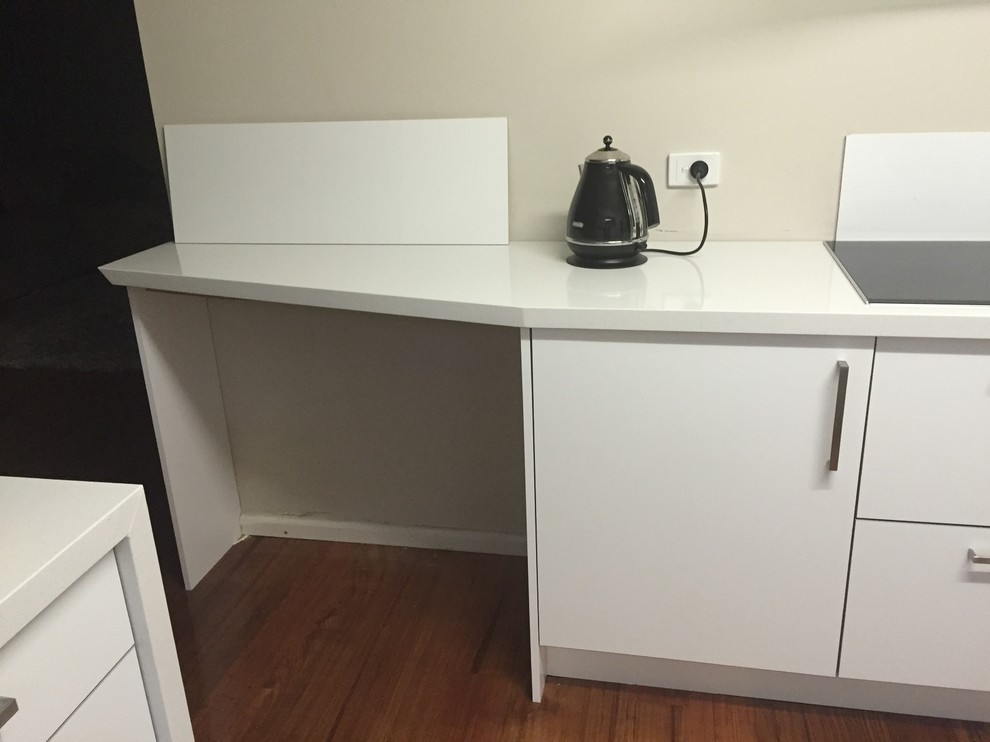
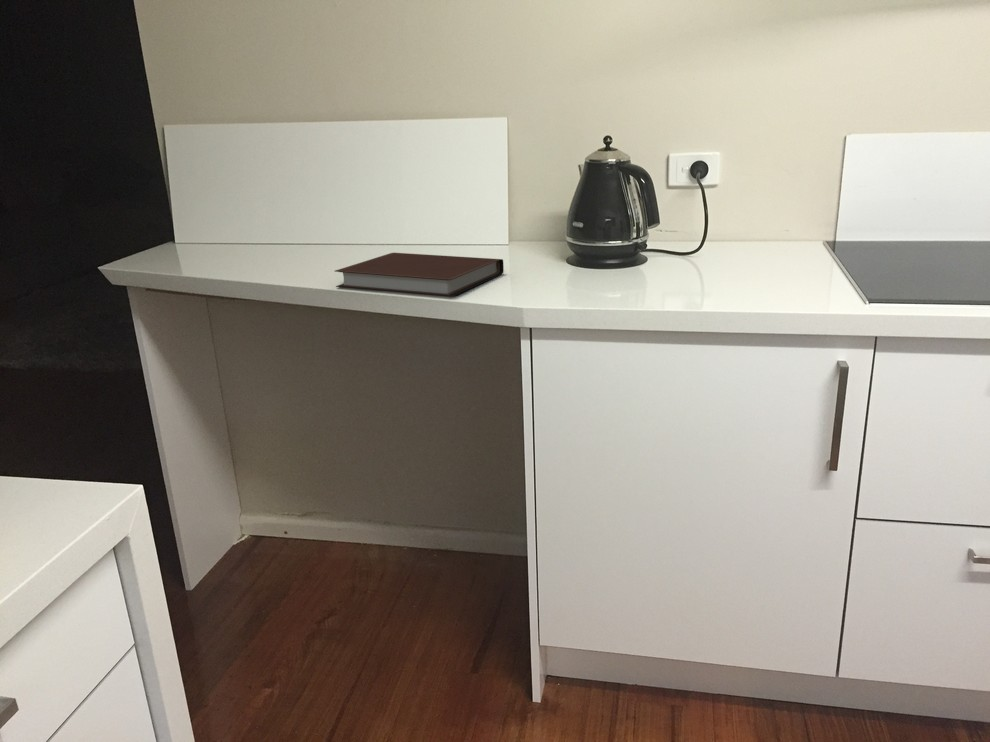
+ notebook [334,252,505,298]
